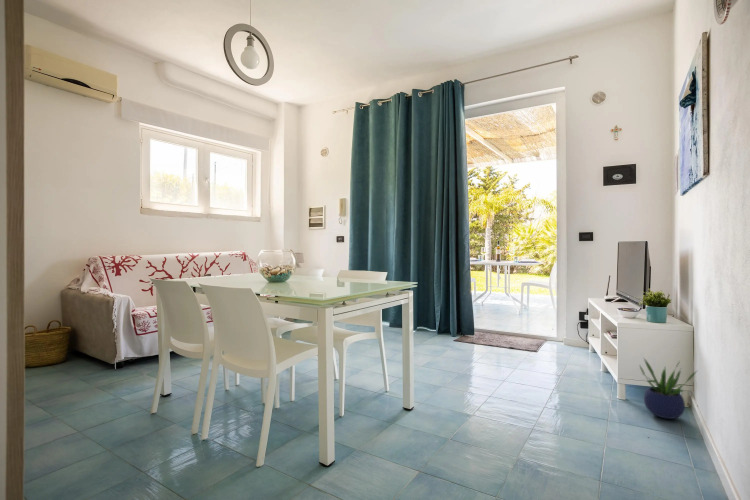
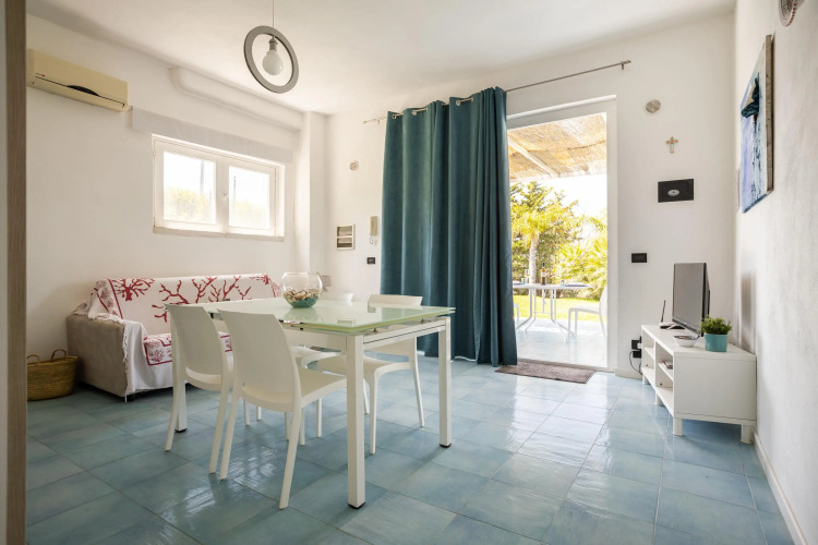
- potted plant [638,356,698,420]
